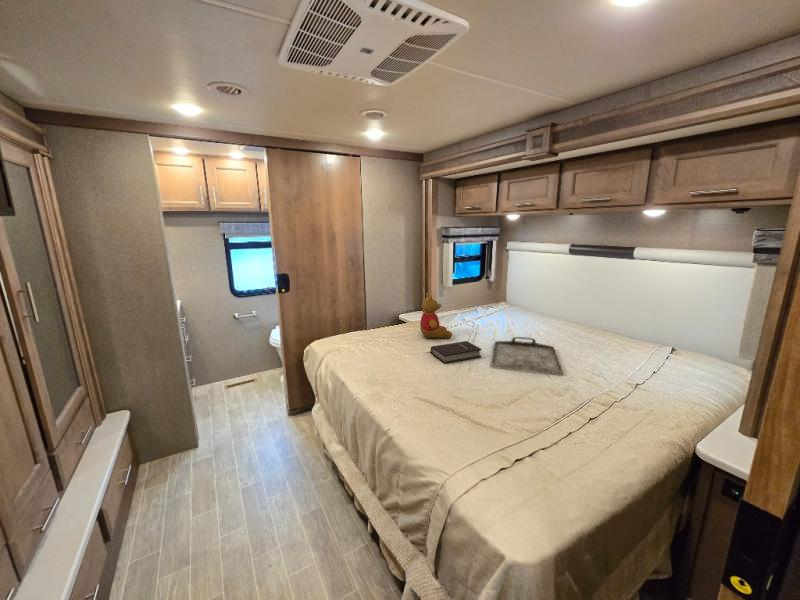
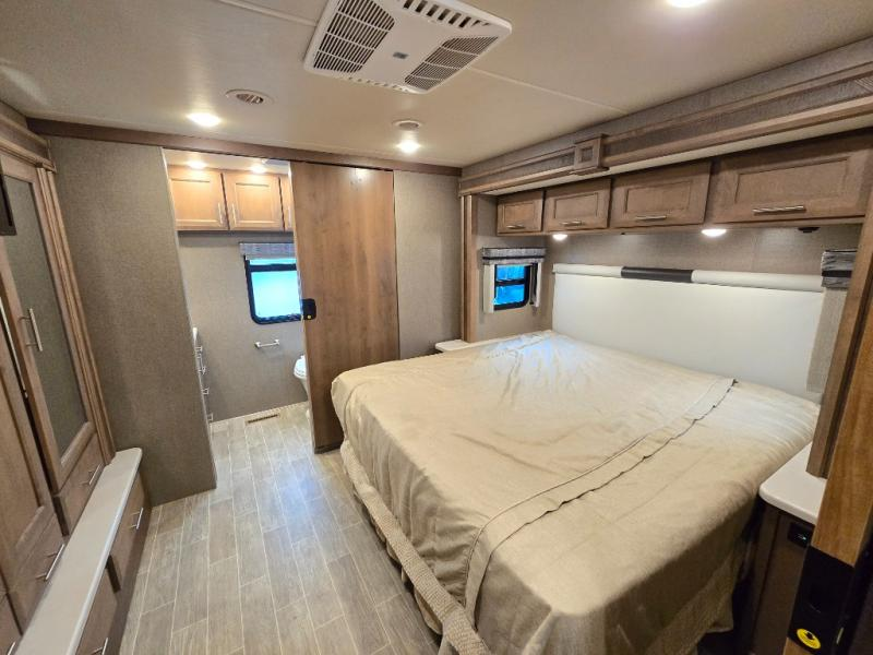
- book [430,340,483,365]
- serving tray [490,336,564,377]
- teddy bear [419,291,453,339]
